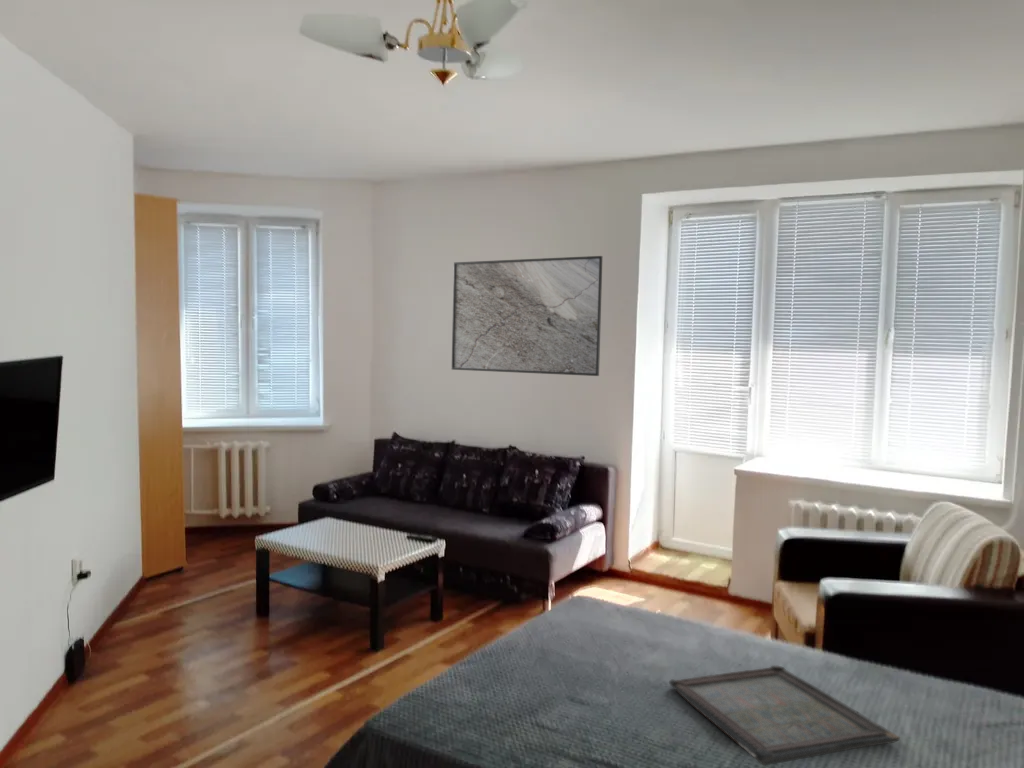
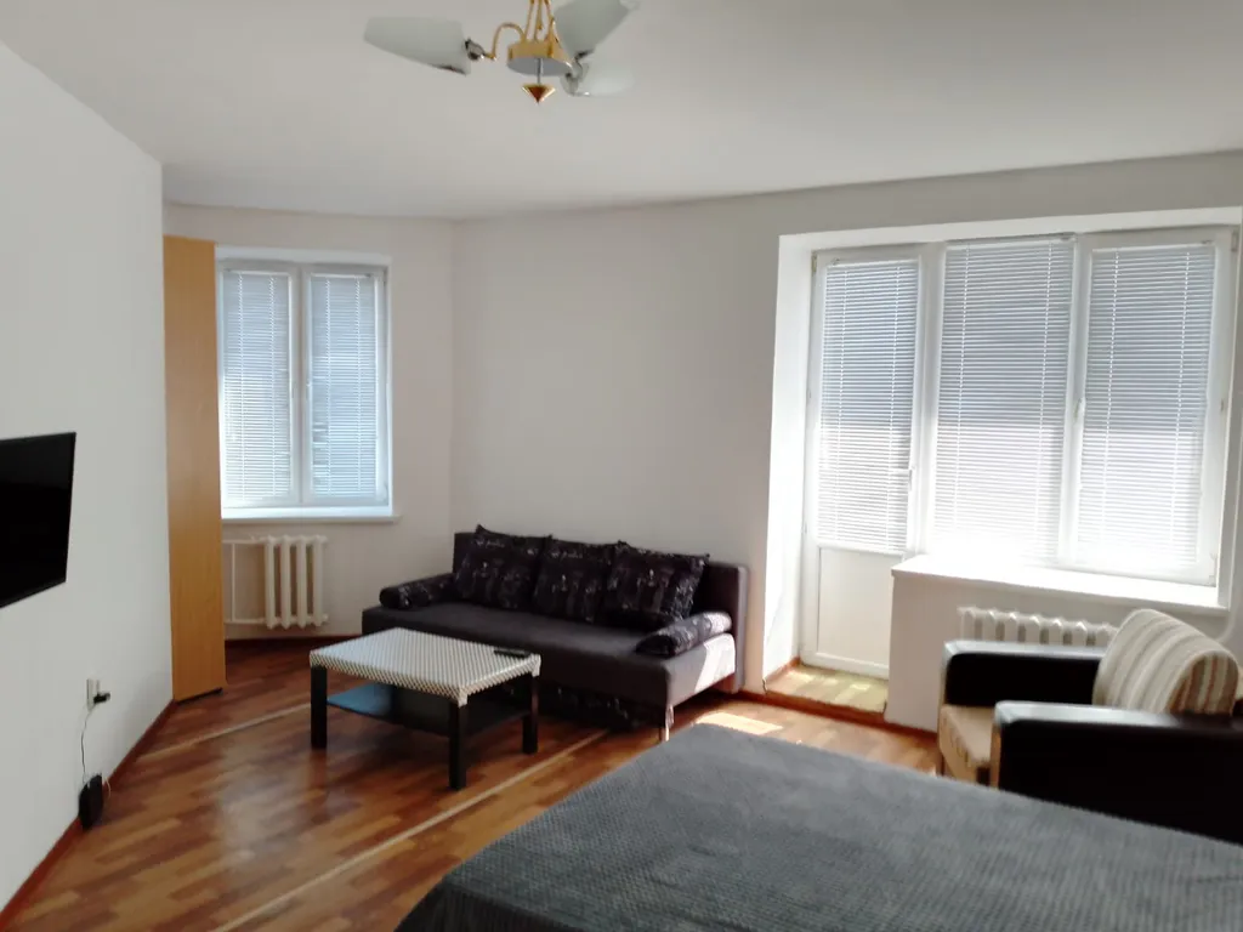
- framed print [451,255,603,377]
- serving tray [668,664,901,767]
